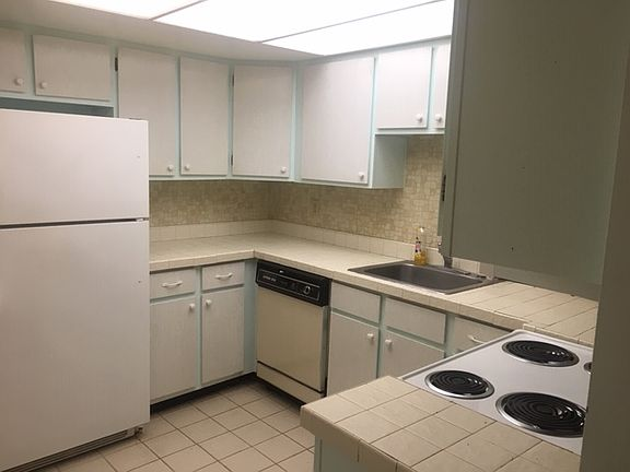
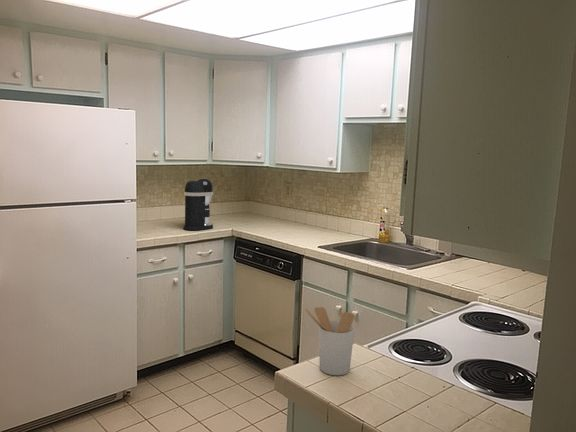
+ utensil holder [304,306,356,376]
+ coffee maker [182,177,214,232]
